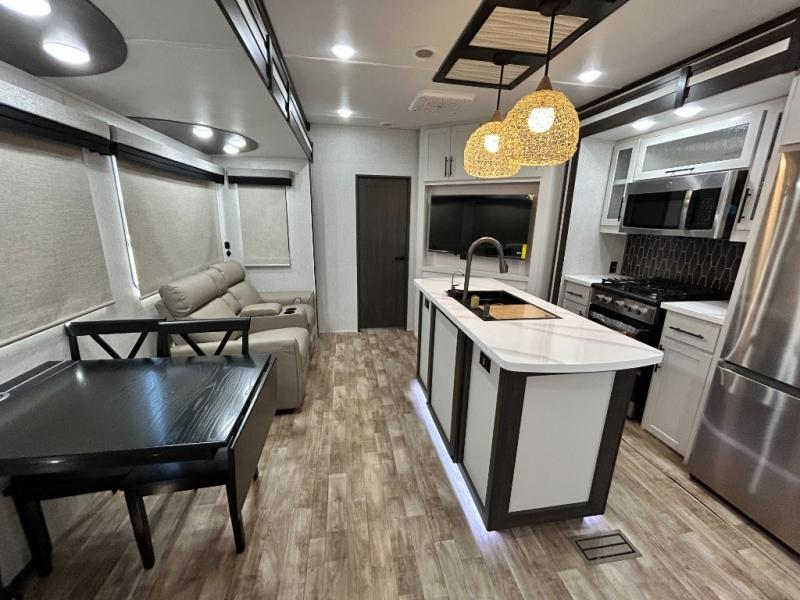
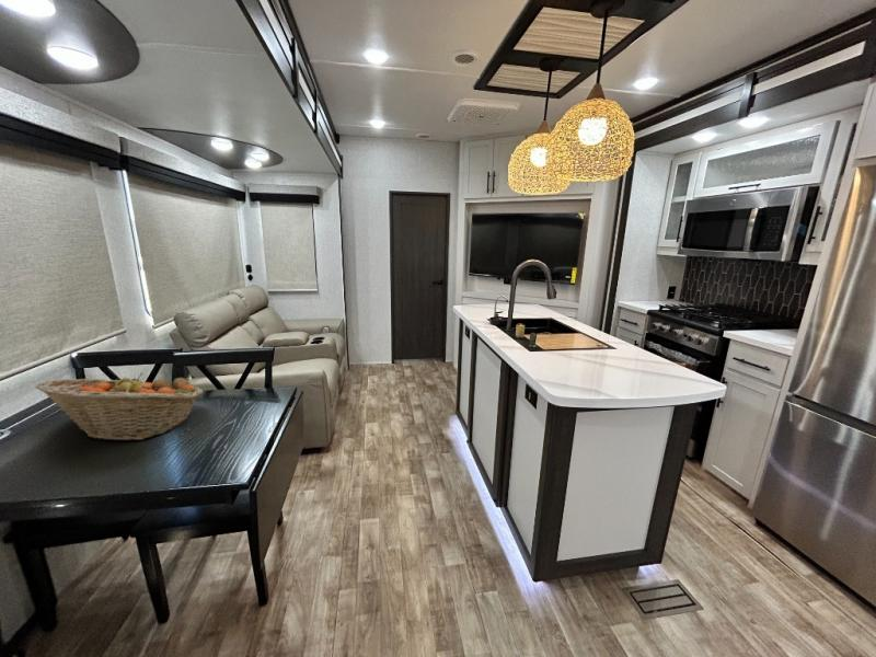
+ fruit basket [35,371,205,442]
